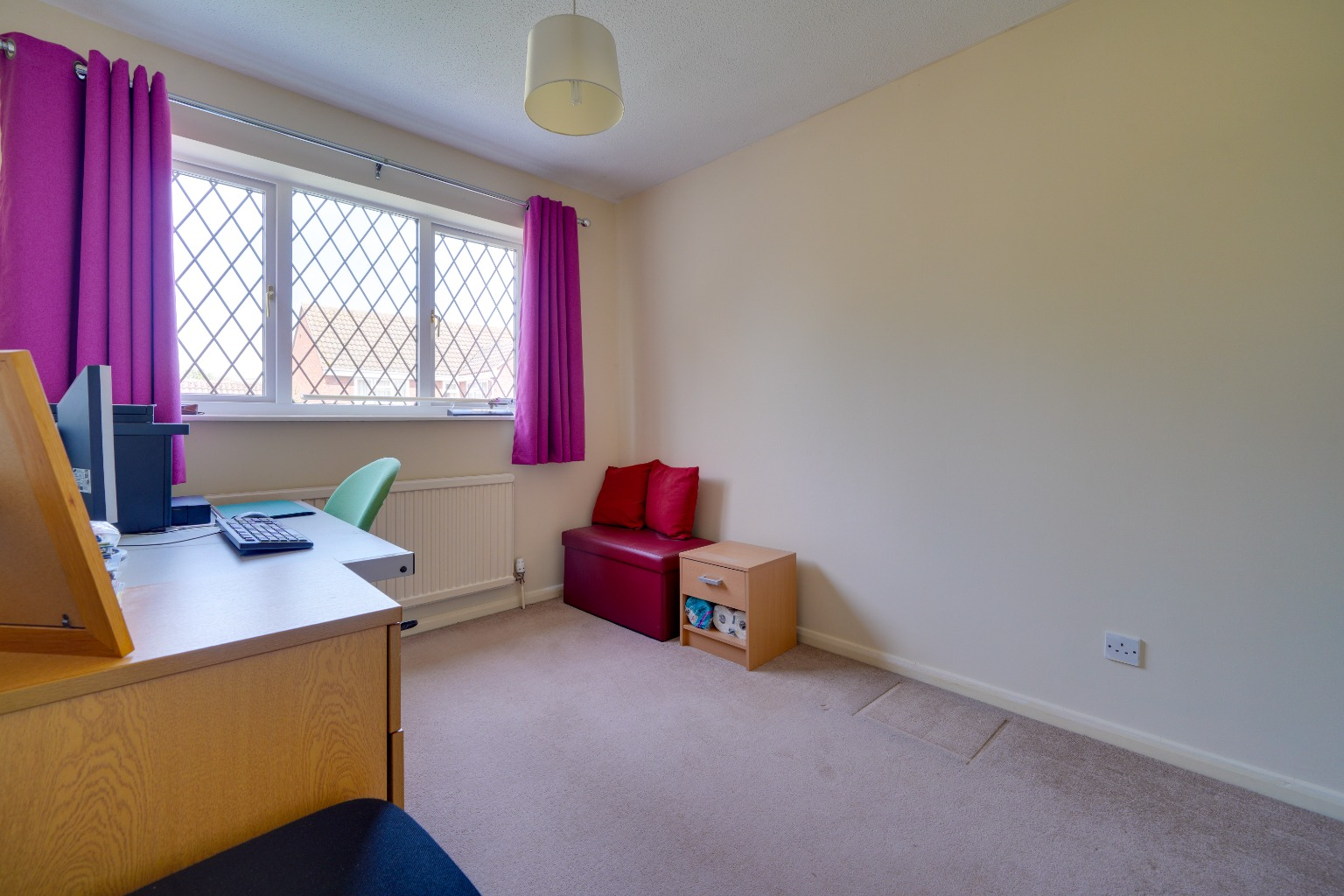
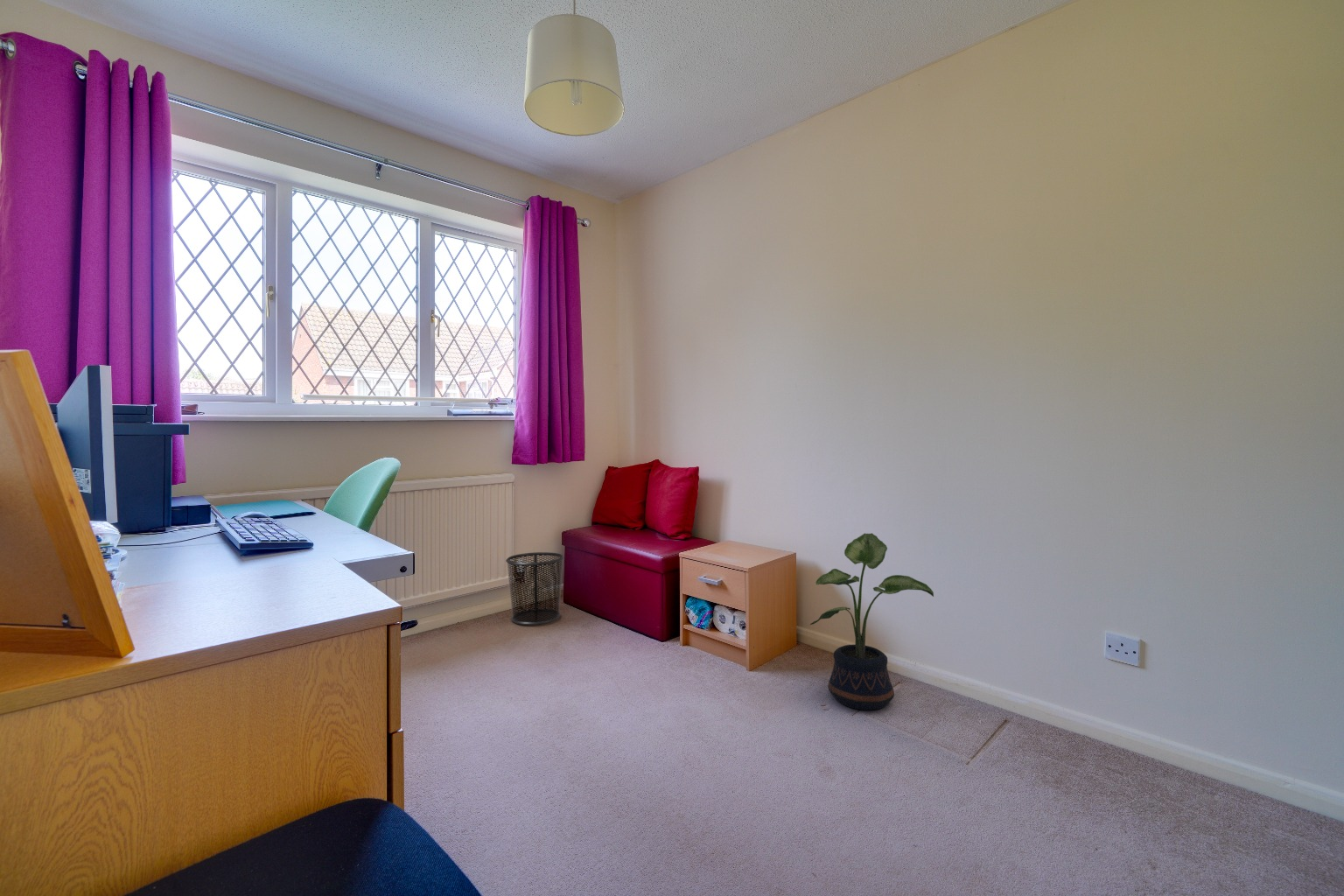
+ potted plant [809,533,935,711]
+ waste bin [505,551,565,626]
